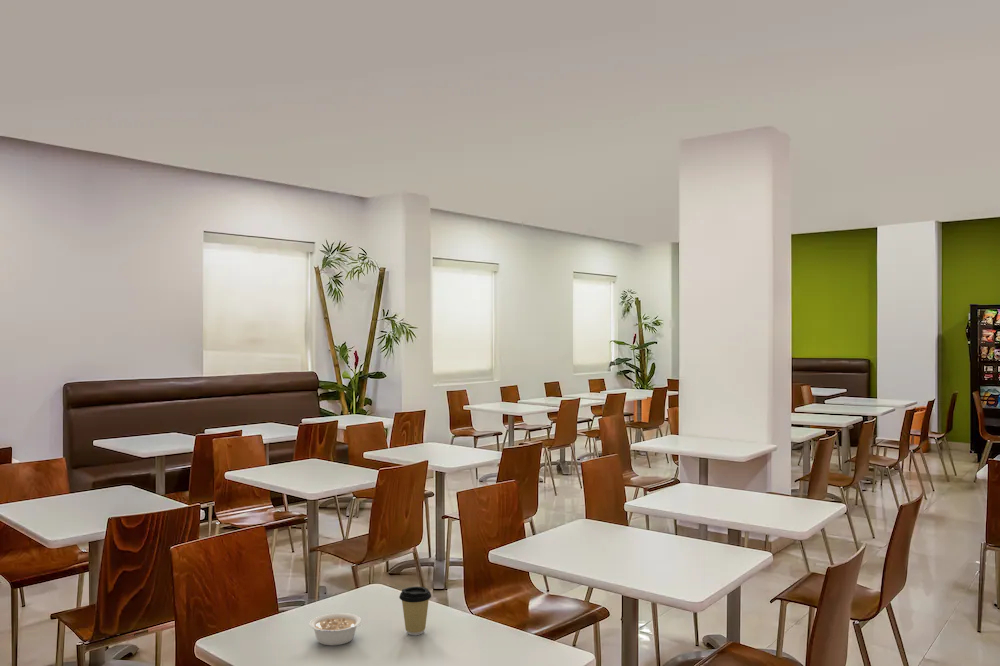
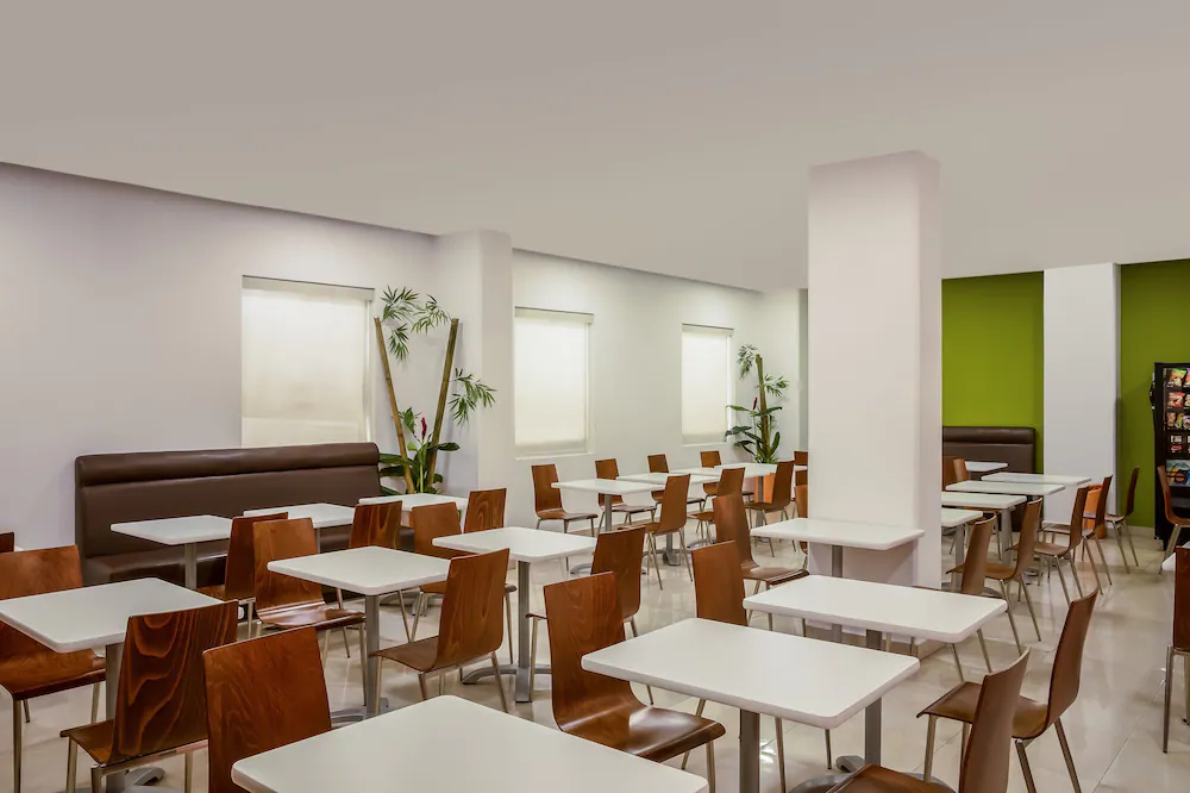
- legume [309,612,362,646]
- coffee cup [398,586,432,636]
